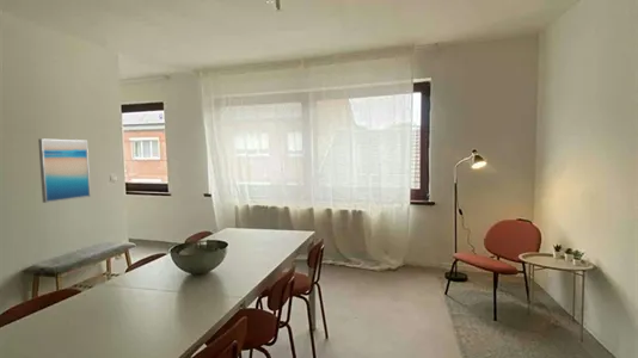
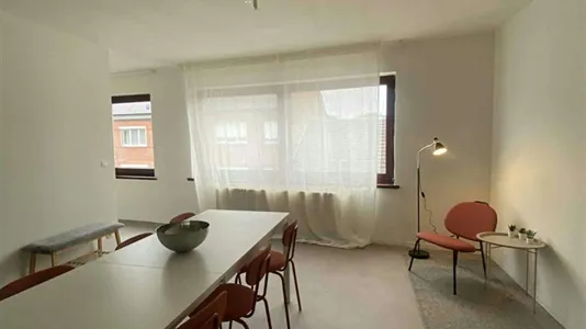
- wall art [37,137,92,204]
